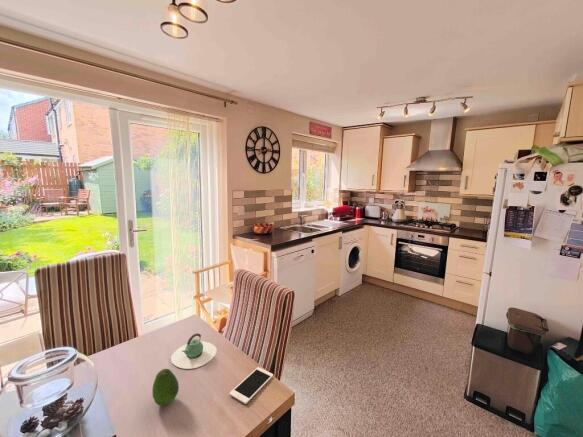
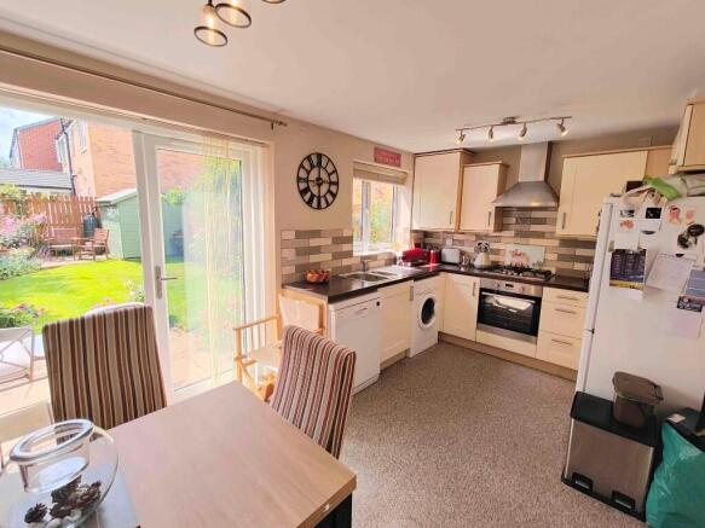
- teapot [170,332,218,370]
- cell phone [228,366,274,405]
- fruit [151,368,180,407]
